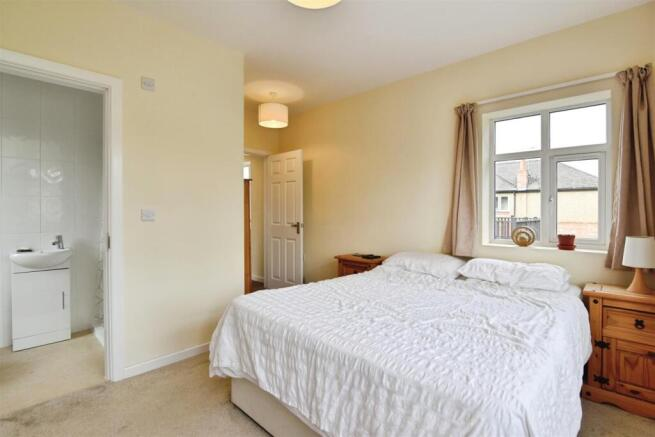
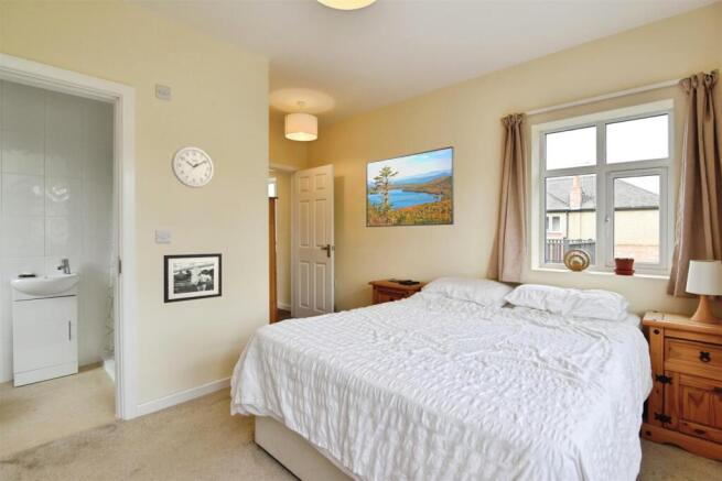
+ picture frame [162,252,223,304]
+ wall clock [171,145,215,189]
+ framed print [365,145,455,228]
